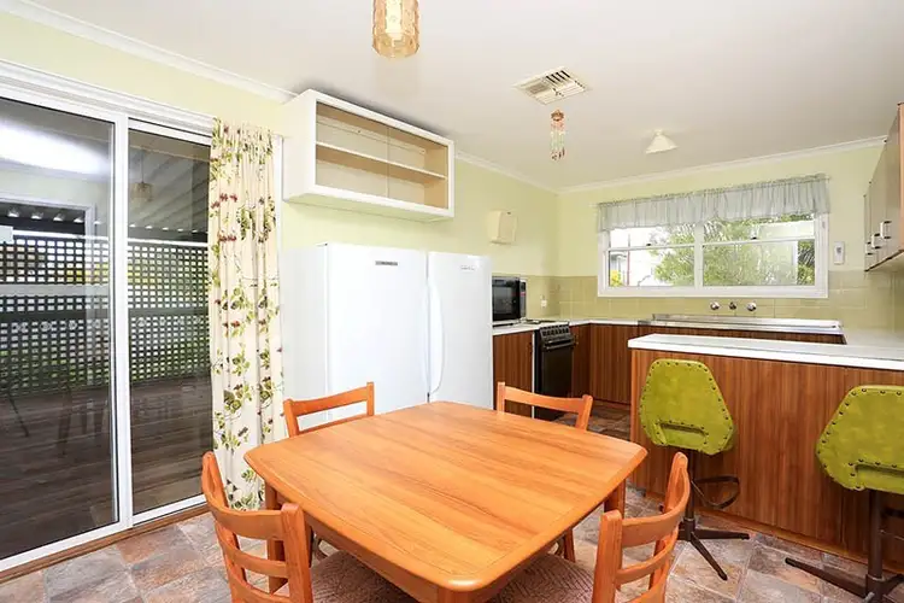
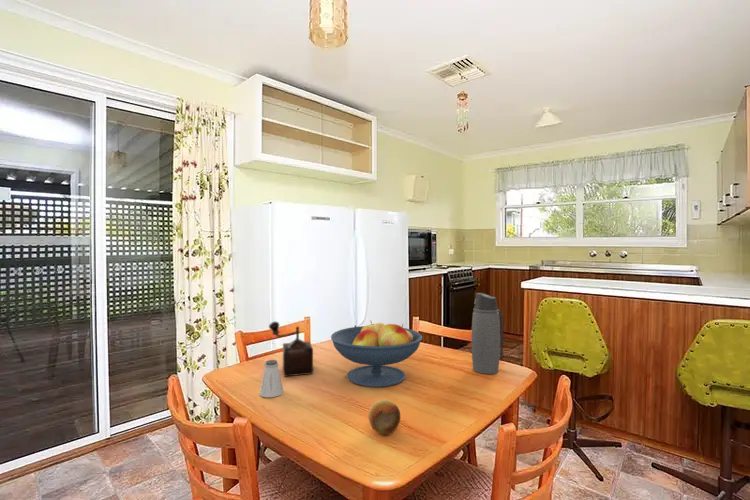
+ fruit [368,399,402,436]
+ water bottle [471,292,504,375]
+ fruit bowl [330,319,423,388]
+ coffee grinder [268,321,314,377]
+ saltshaker [259,359,284,398]
